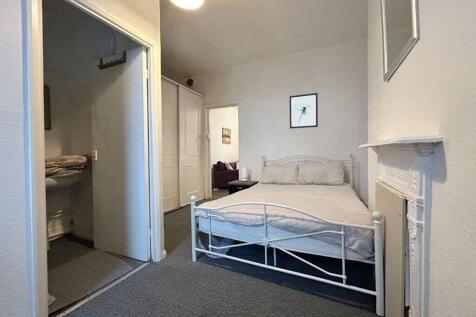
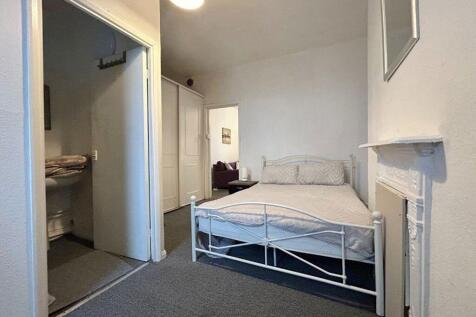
- wall art [289,92,319,130]
